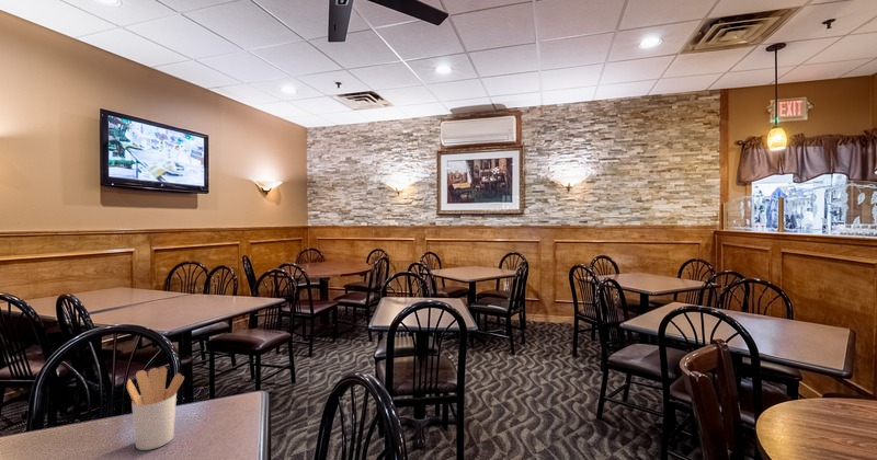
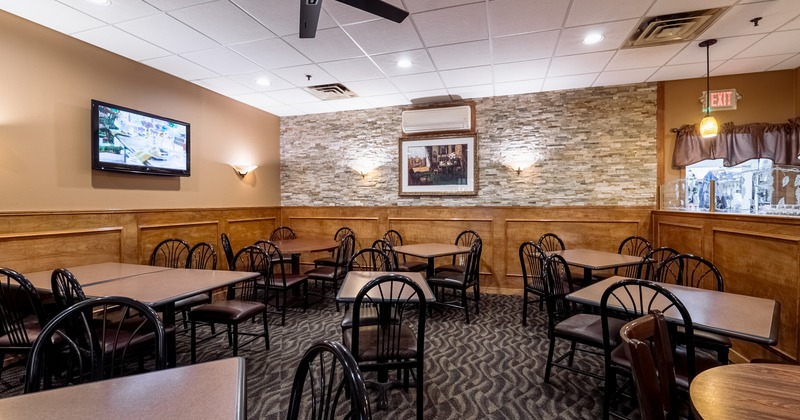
- utensil holder [126,366,185,451]
